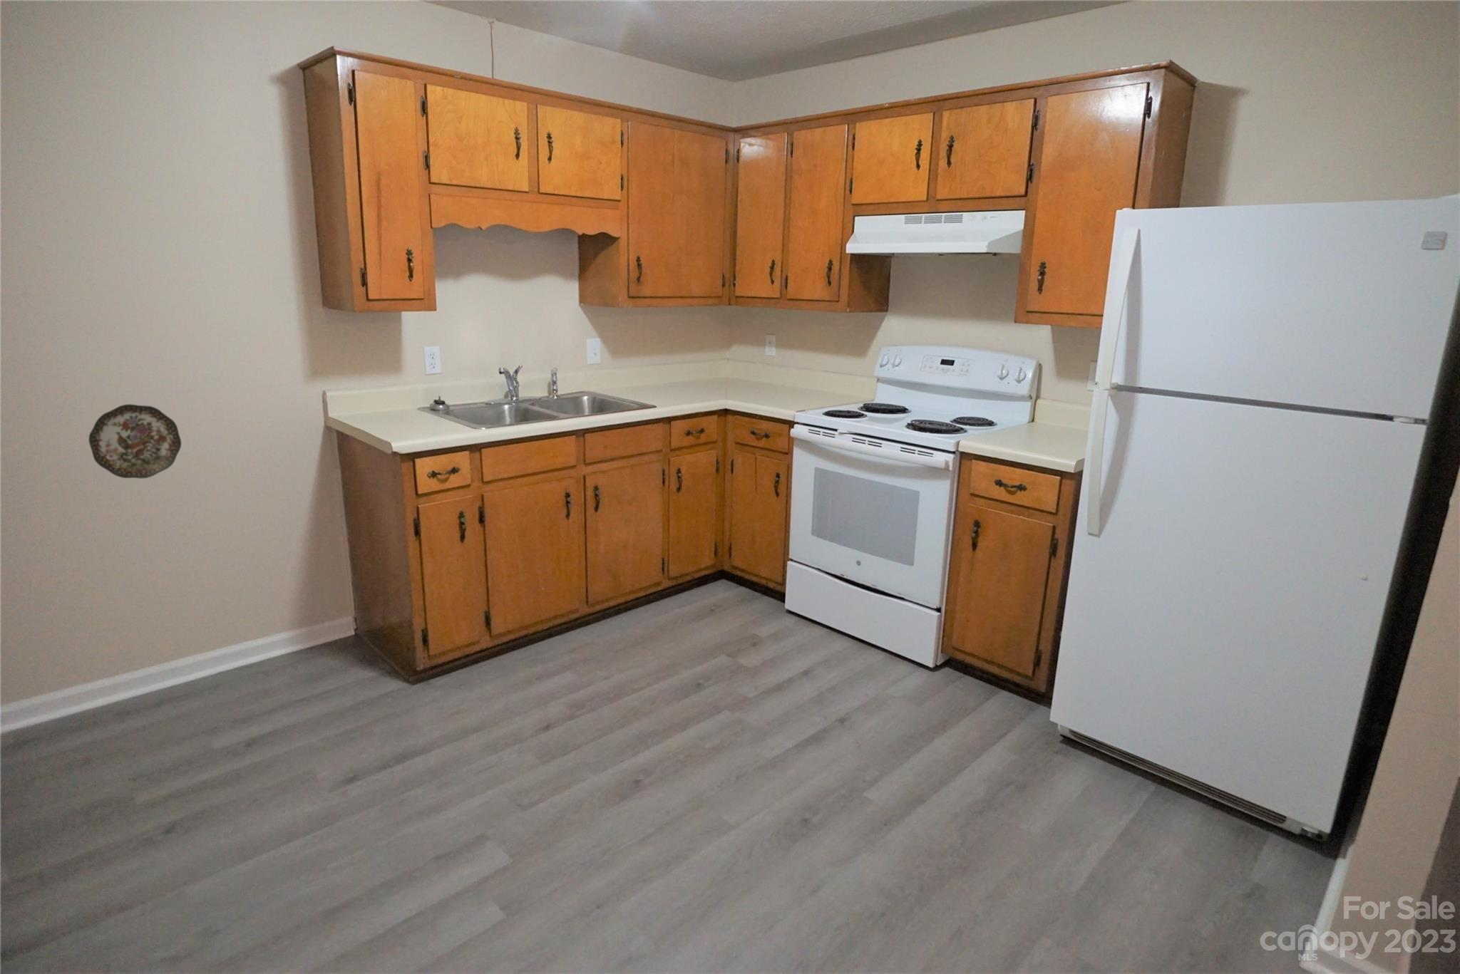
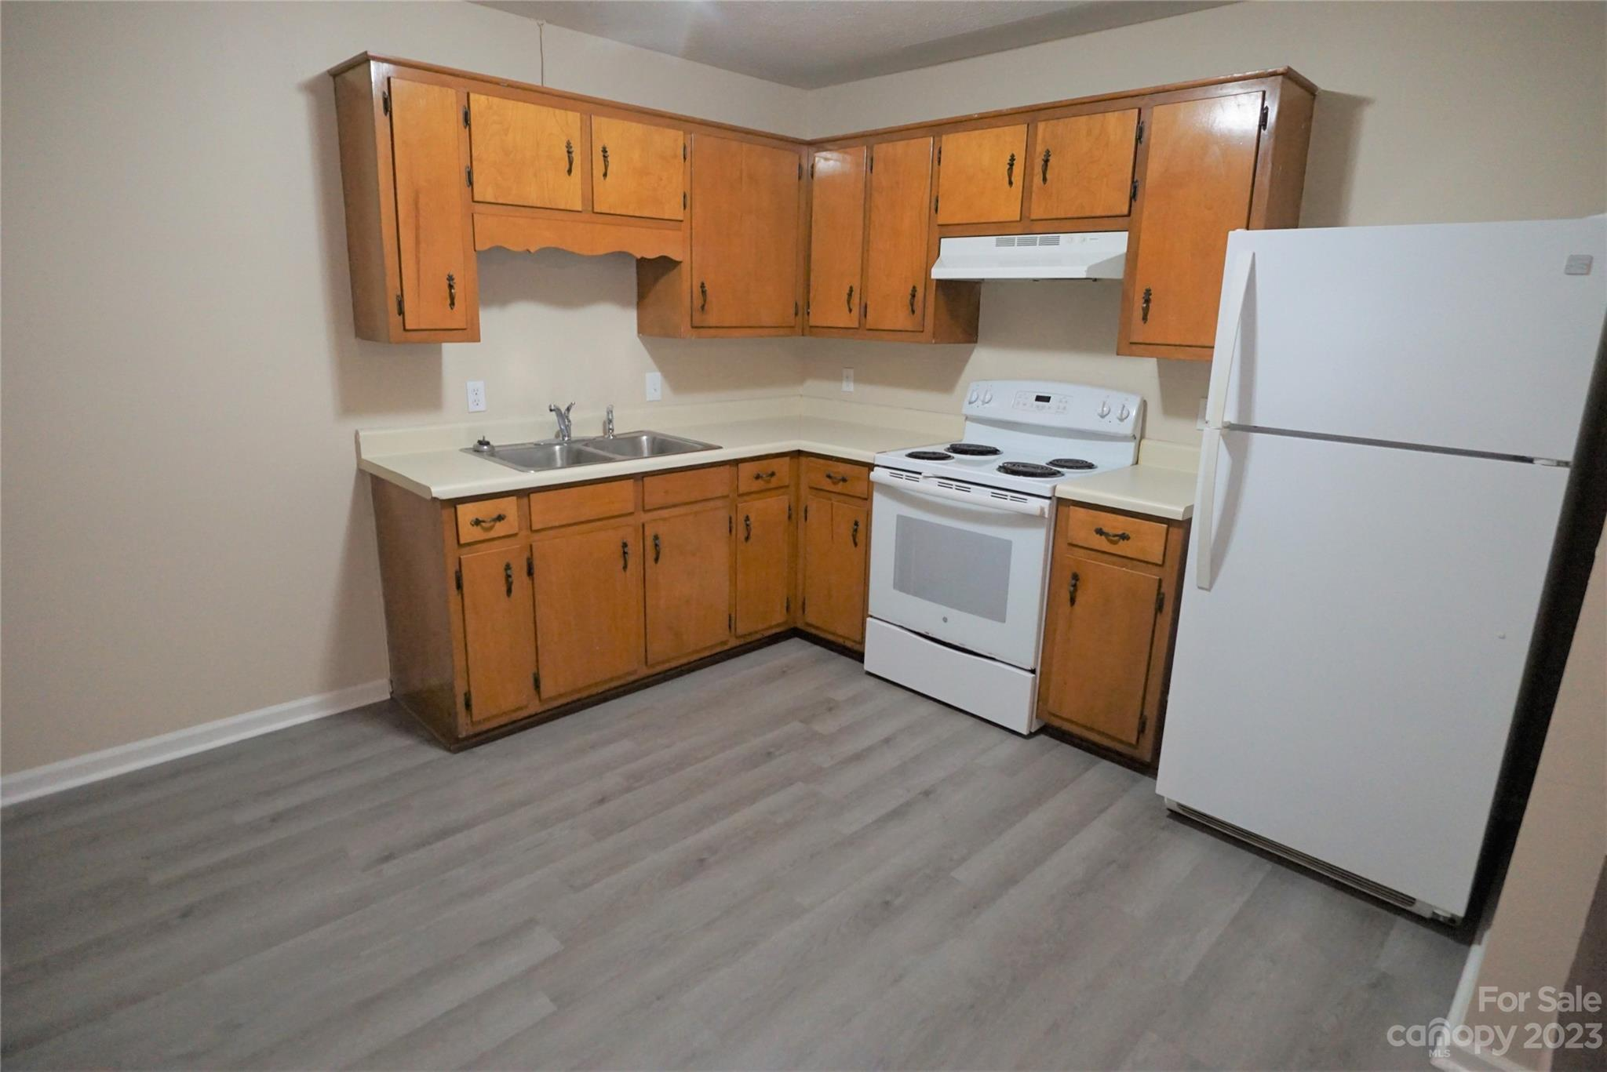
- decorative plate [88,403,182,479]
